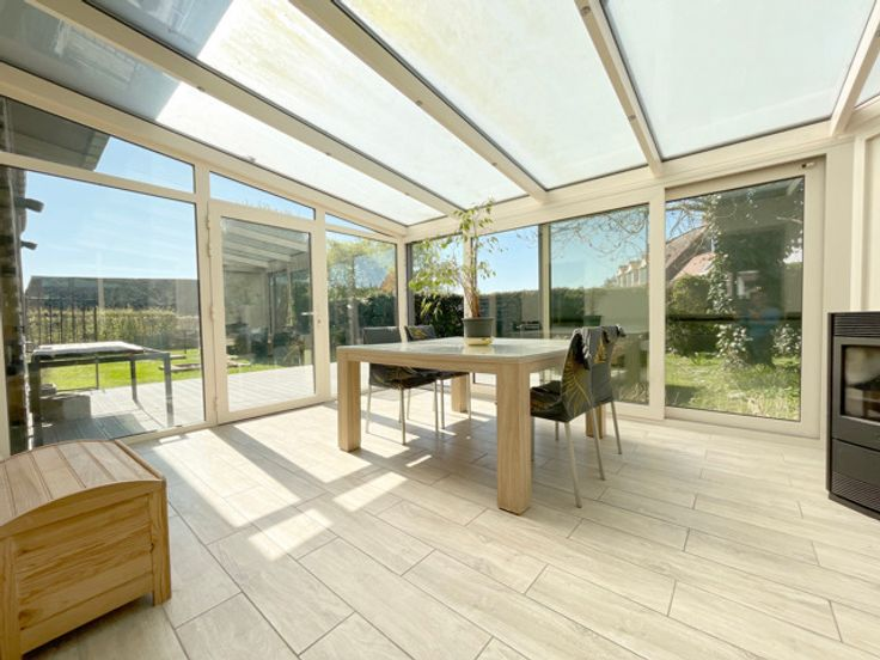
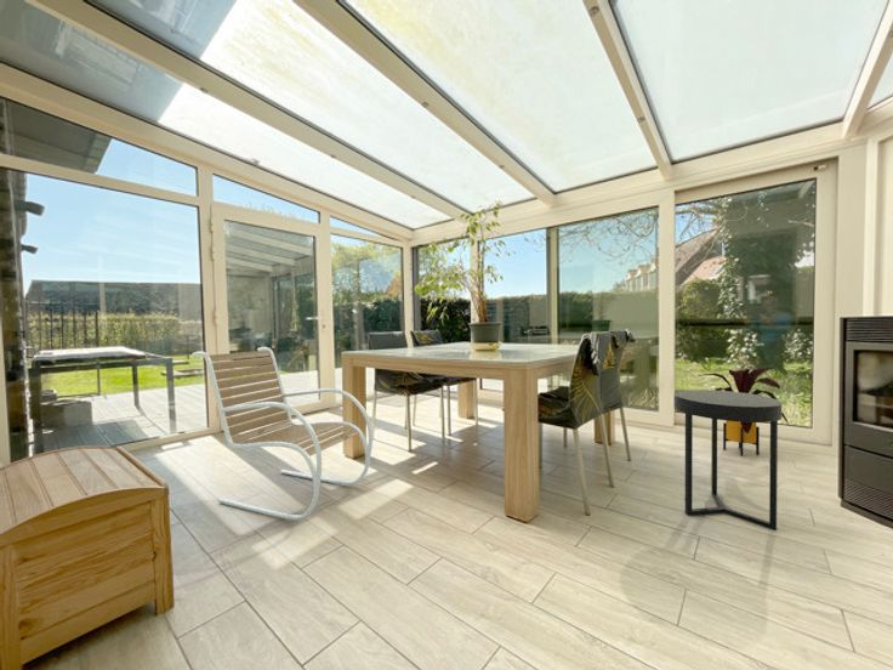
+ house plant [698,367,790,458]
+ side table [673,388,783,532]
+ lounge chair [192,346,374,522]
